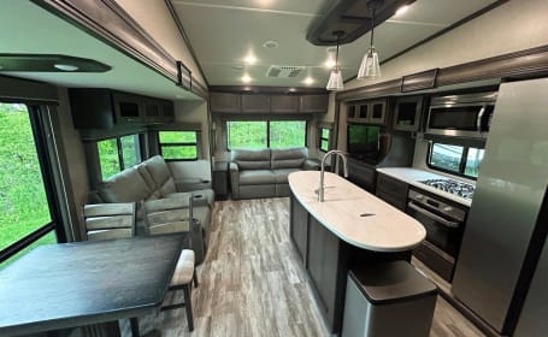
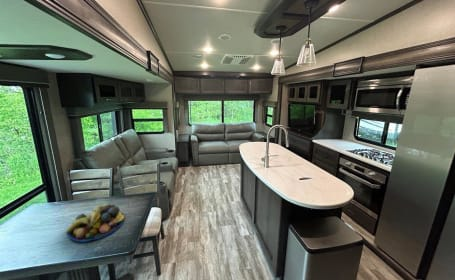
+ fruit bowl [65,203,126,243]
